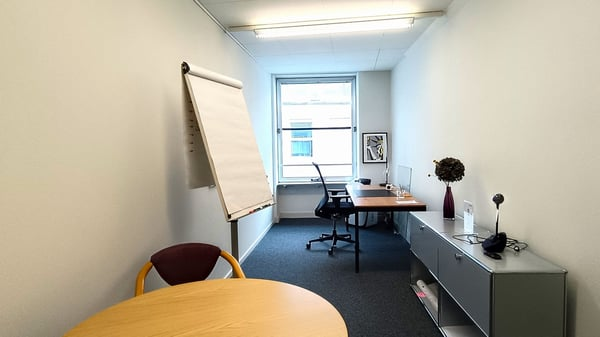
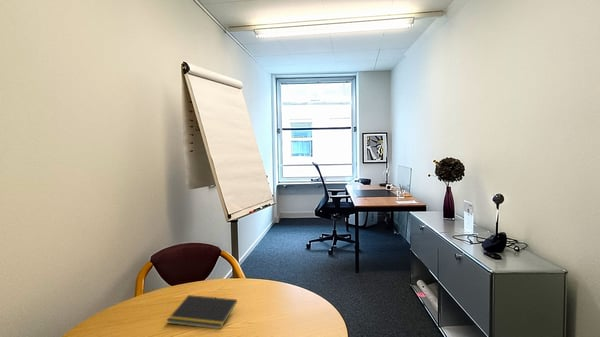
+ notepad [166,294,238,330]
